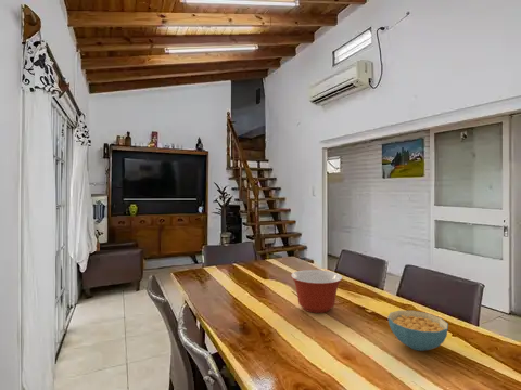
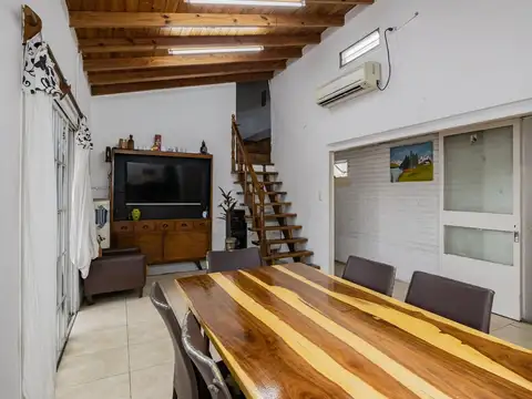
- cereal bowl [386,310,449,352]
- mixing bowl [290,269,343,314]
